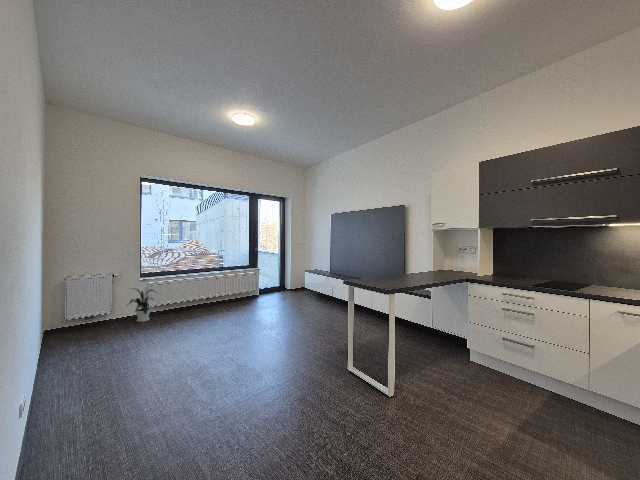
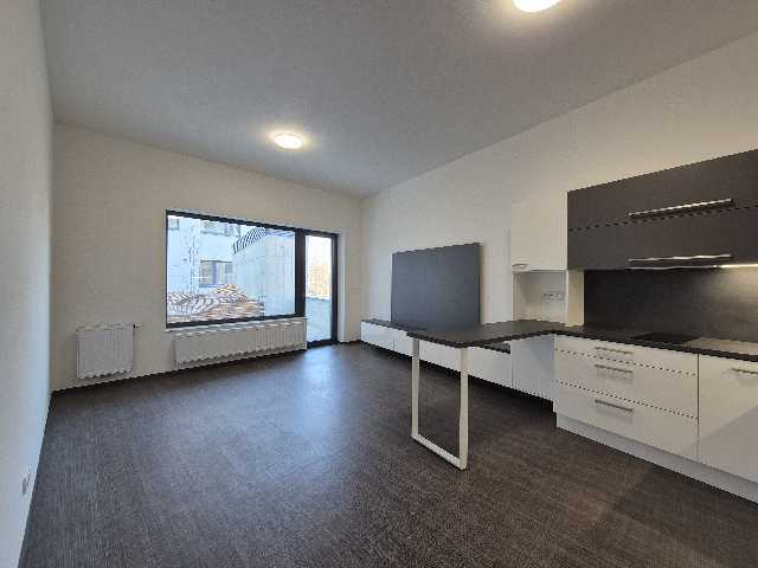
- house plant [127,287,159,323]
